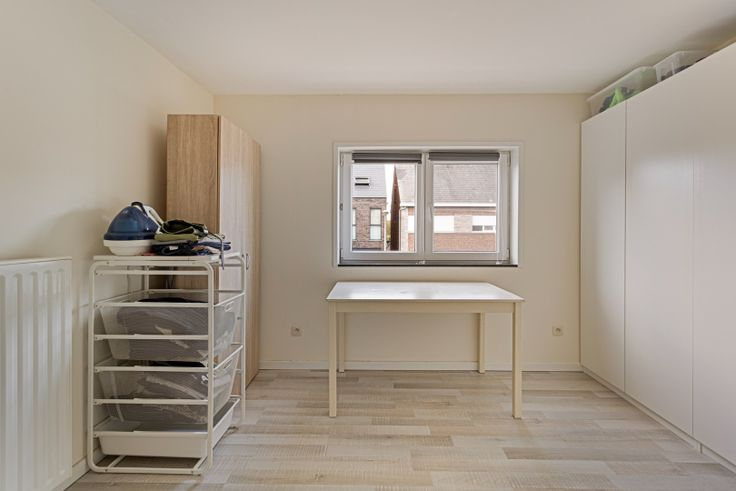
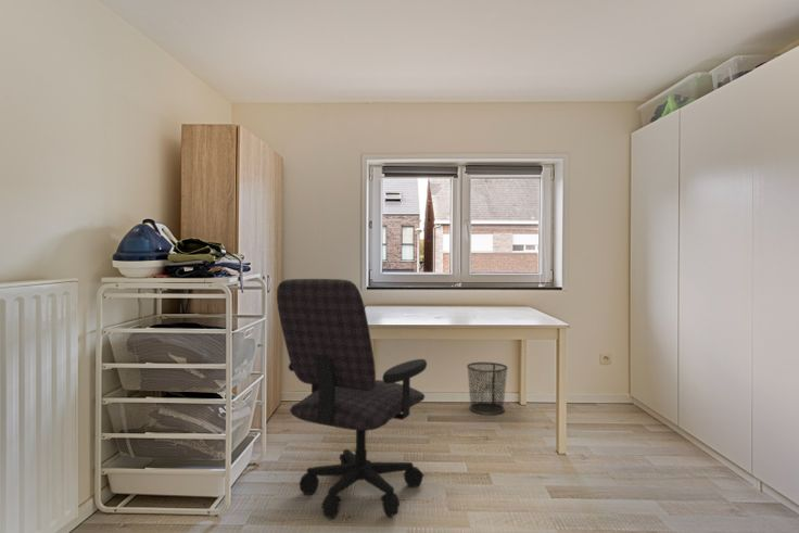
+ office chair [276,278,428,519]
+ waste bin [466,361,509,416]
